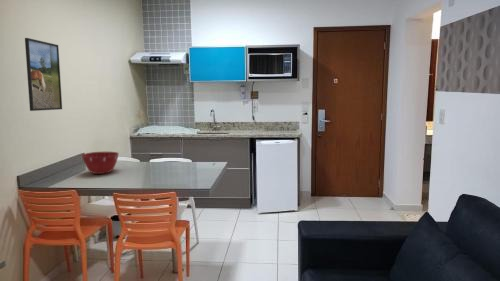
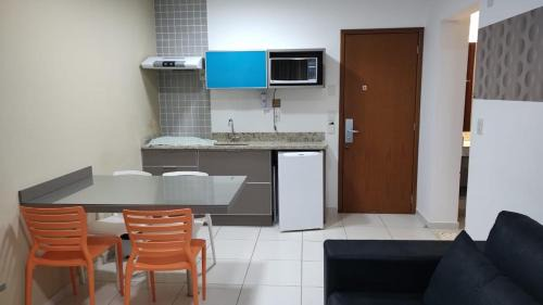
- mixing bowl [81,151,120,175]
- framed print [24,37,63,112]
